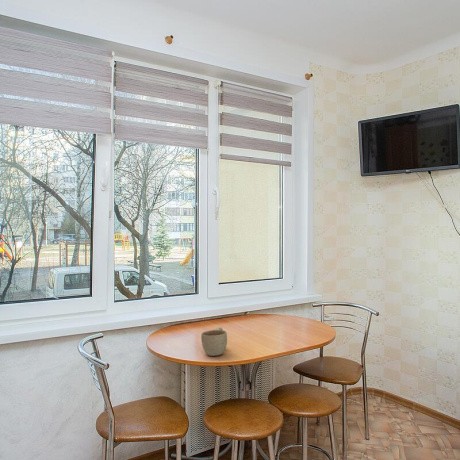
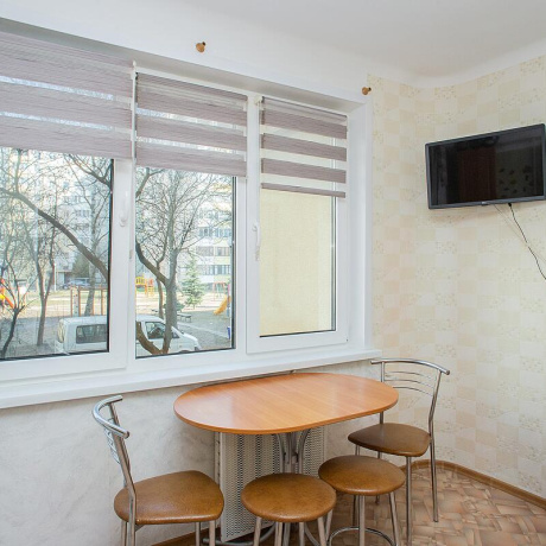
- cup [200,326,228,357]
